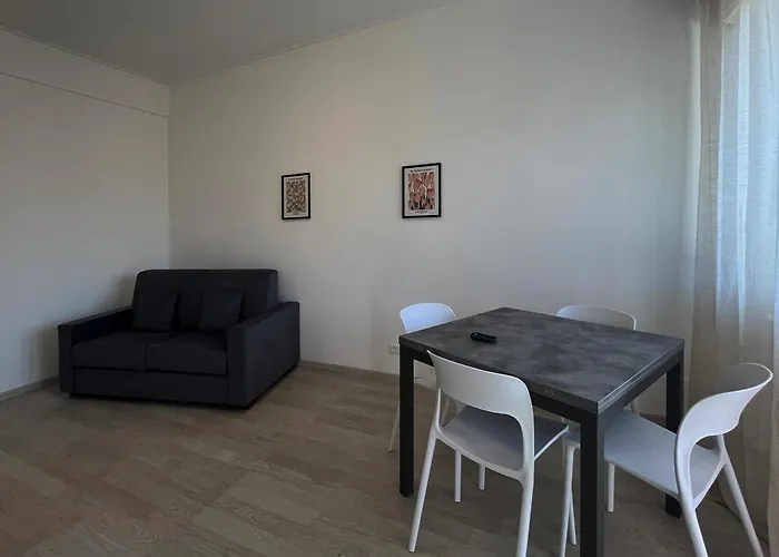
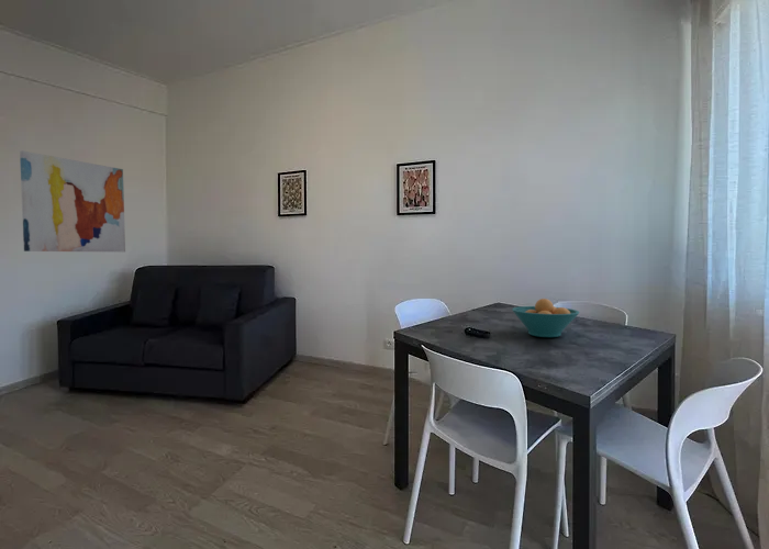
+ fruit bowl [511,298,580,338]
+ wall art [19,149,126,253]
